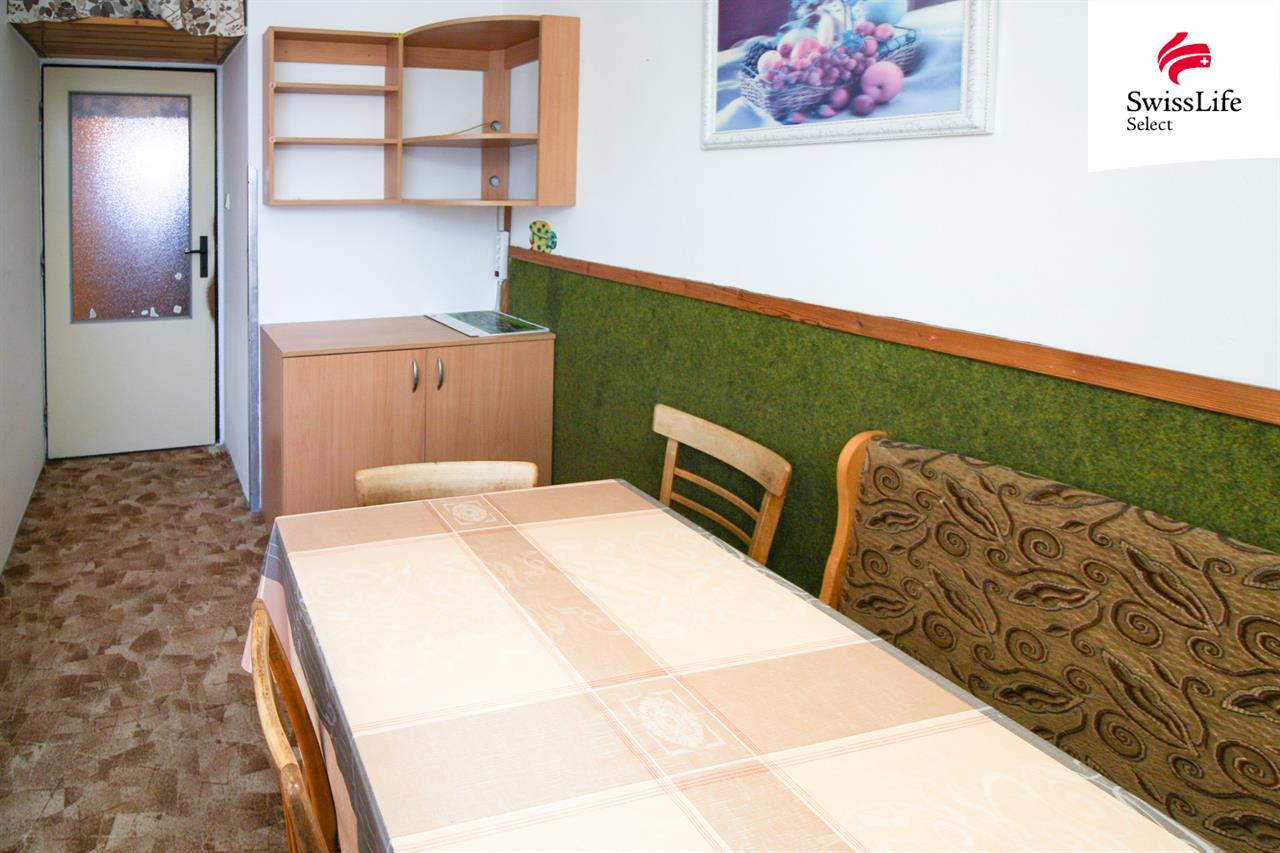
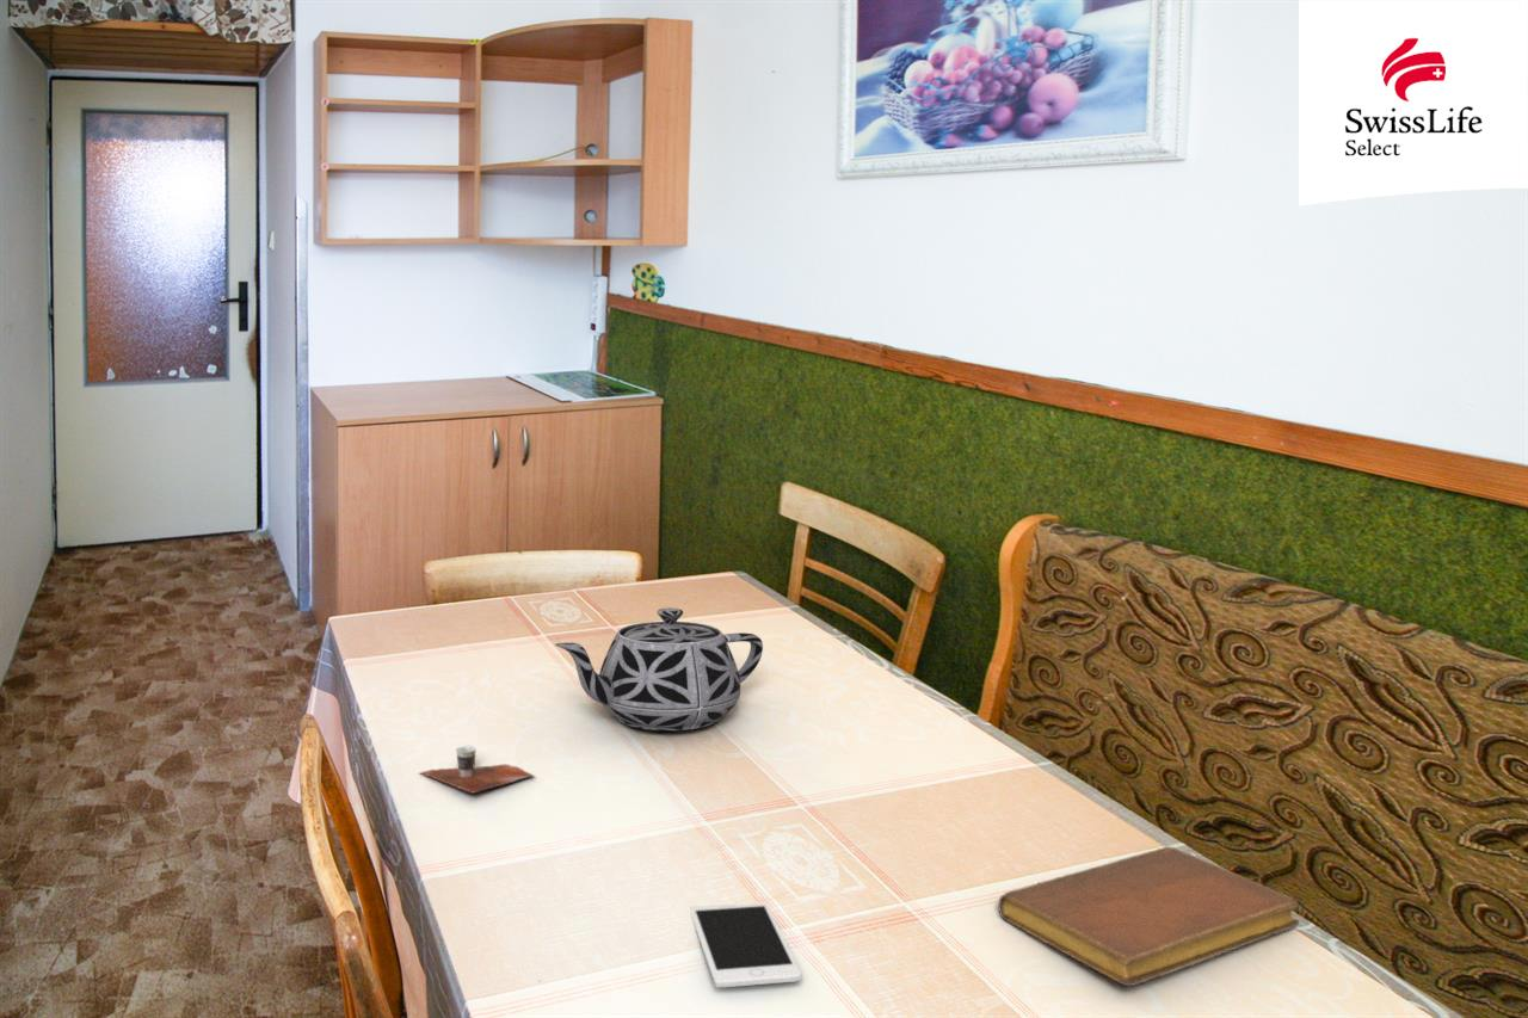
+ cup [418,745,536,794]
+ notebook [997,845,1300,987]
+ teapot [554,606,764,732]
+ cell phone [689,902,802,988]
